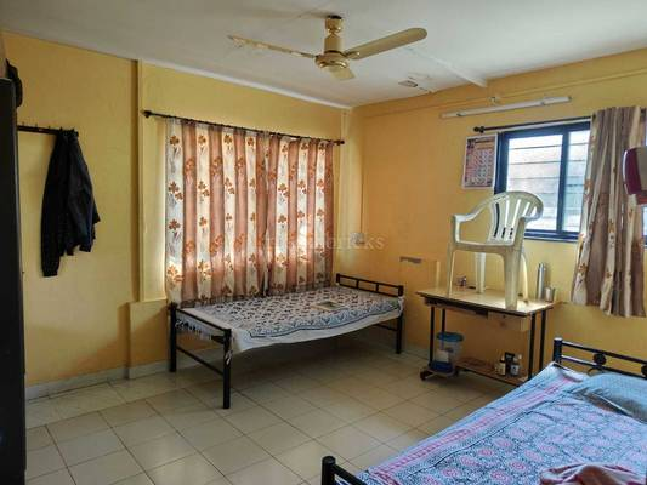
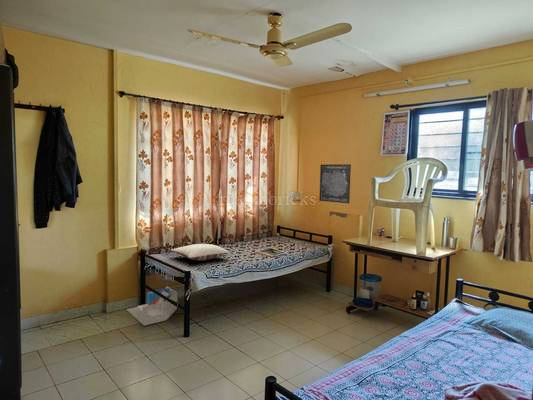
+ storage bin [126,285,178,327]
+ pillow [170,243,230,262]
+ wall art [318,163,352,204]
